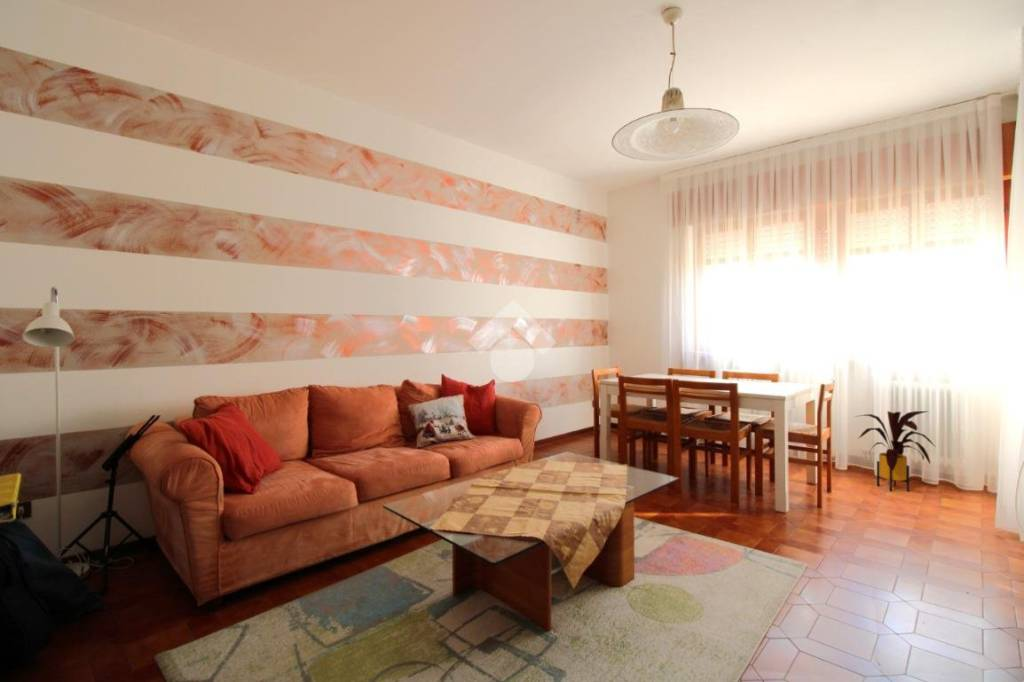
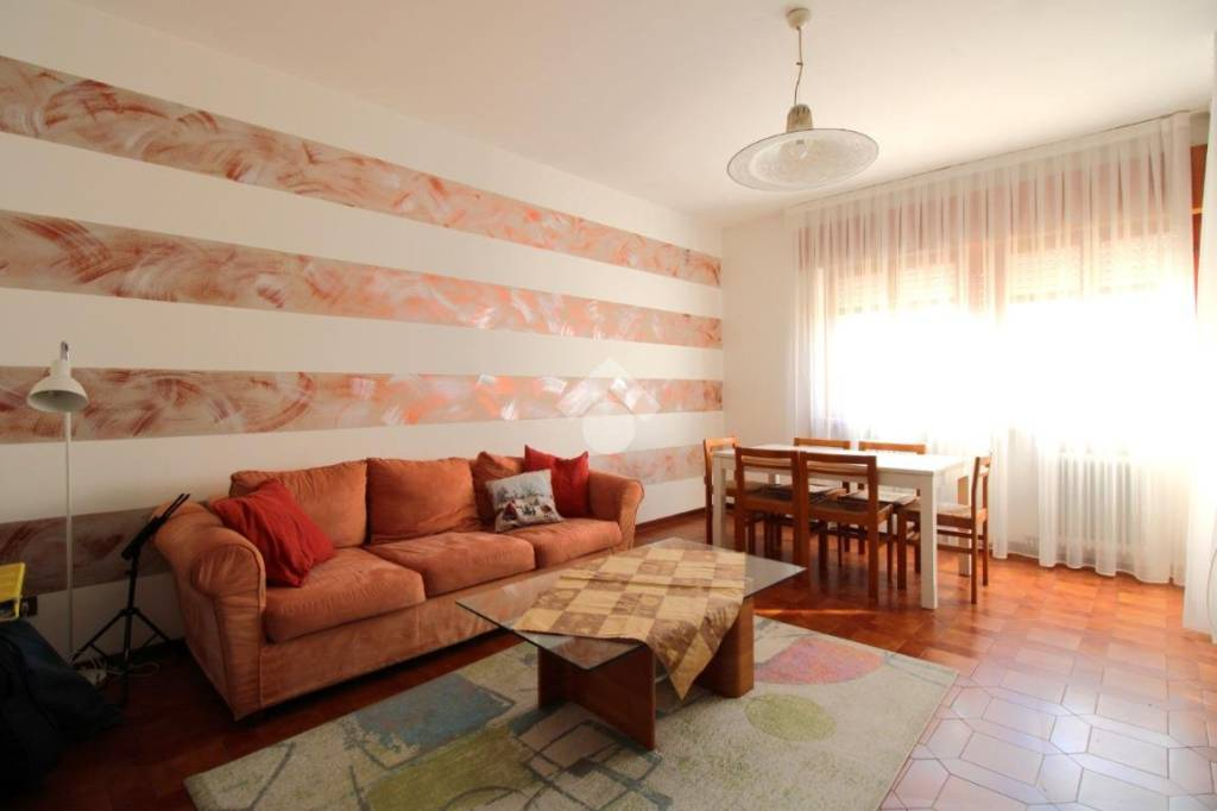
- house plant [854,410,937,492]
